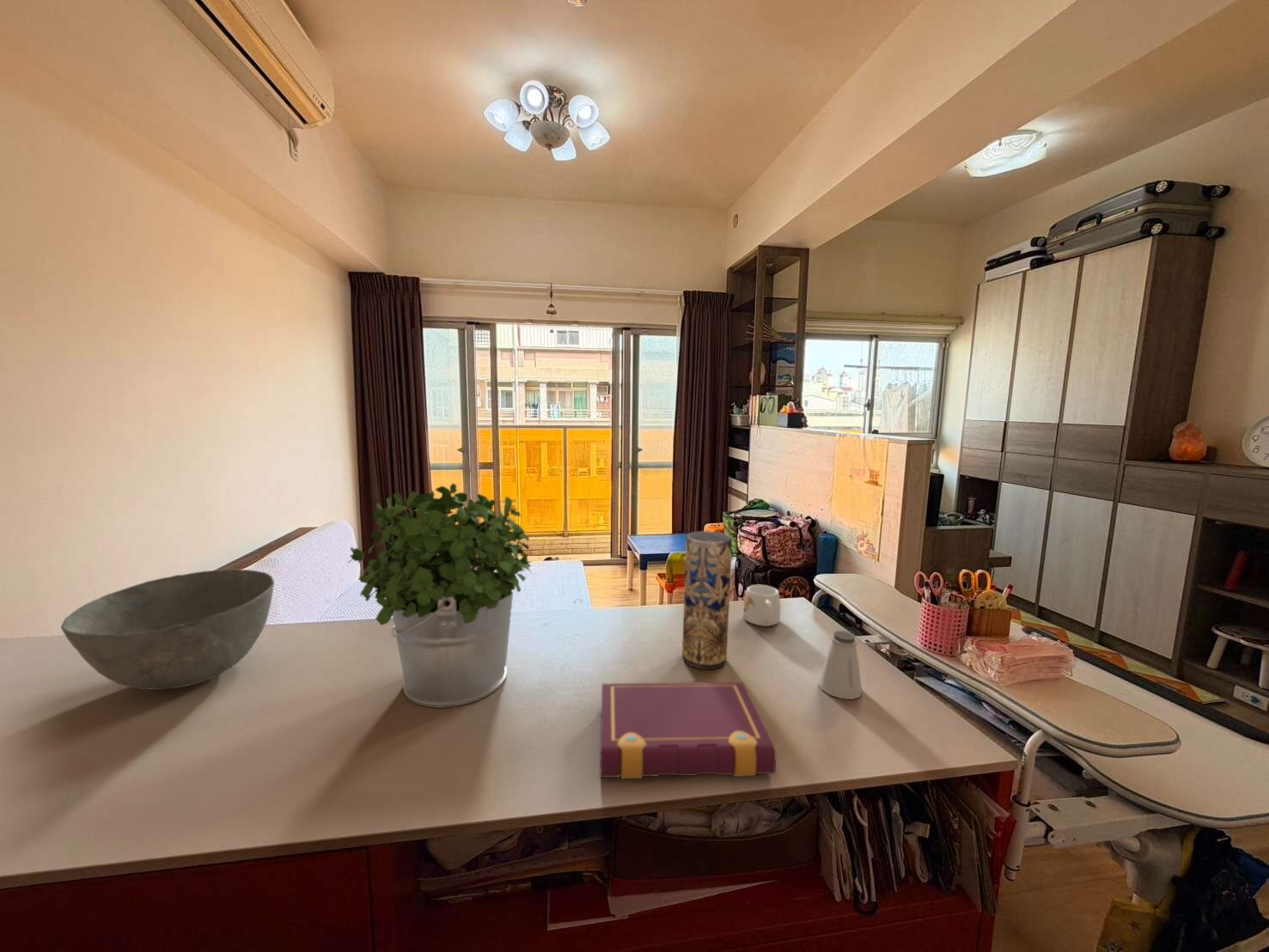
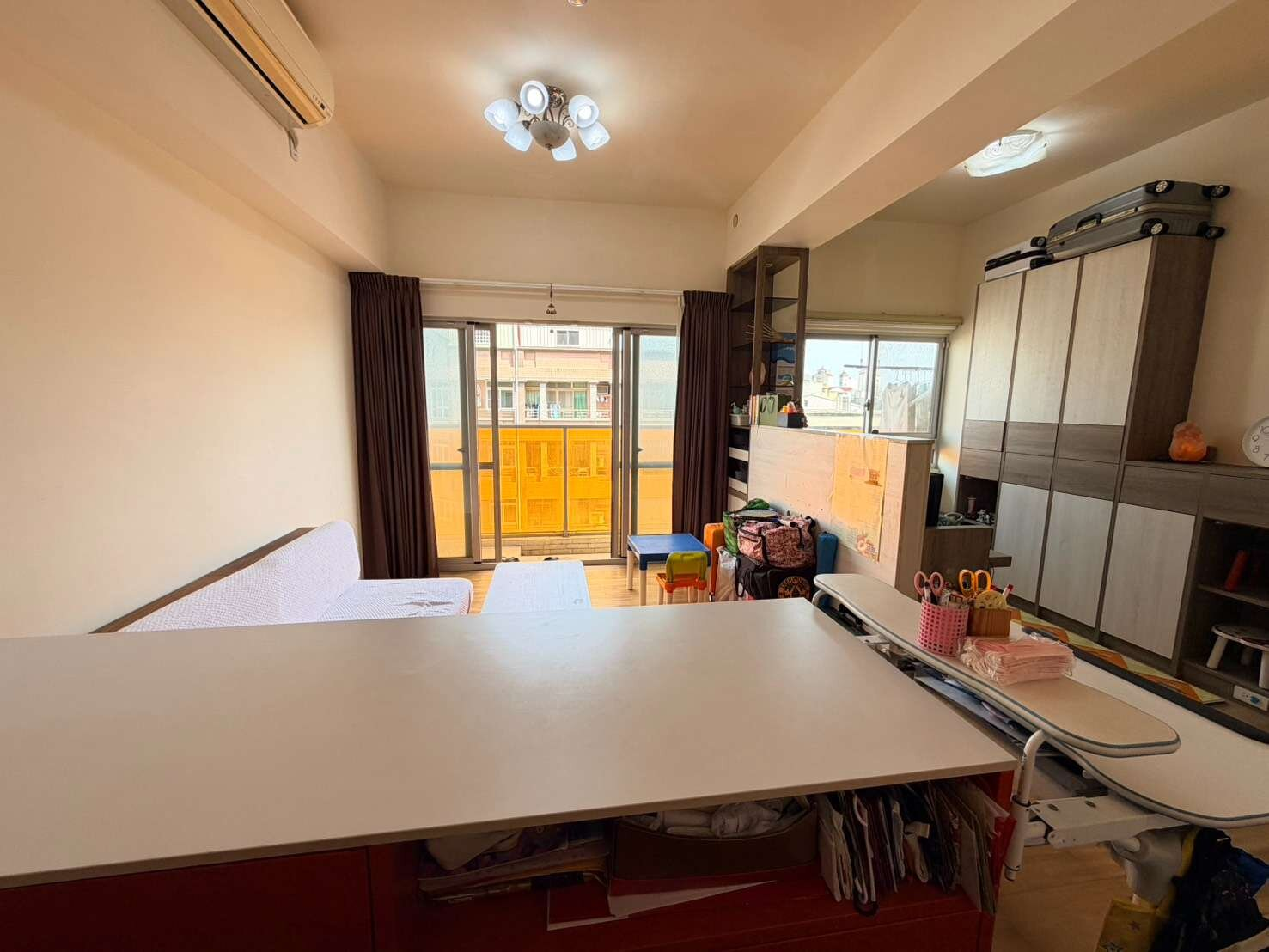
- book [599,681,777,779]
- vase [681,530,733,670]
- potted plant [347,482,533,709]
- mug [741,584,782,627]
- bowl [60,568,275,691]
- saltshaker [818,630,863,700]
